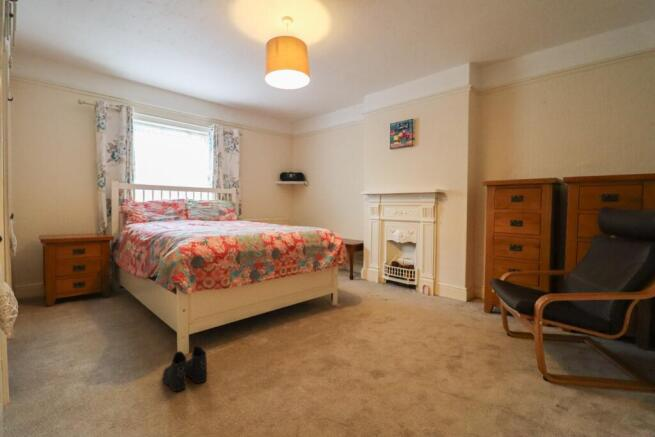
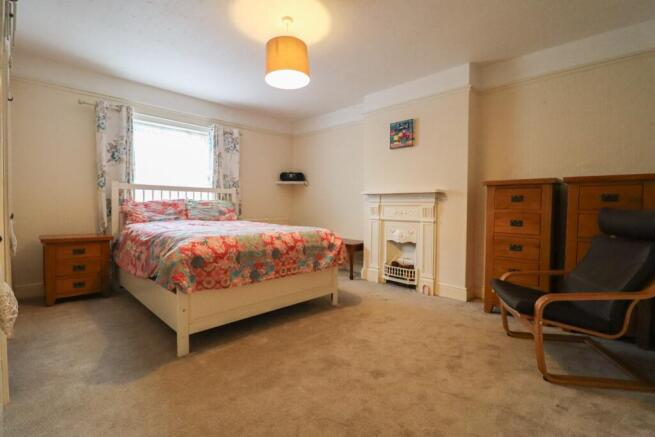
- boots [162,345,208,392]
